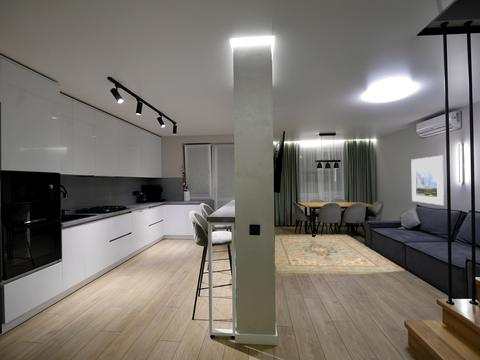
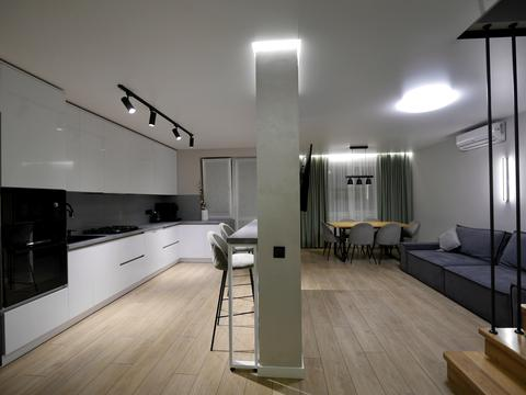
- rug [274,233,413,277]
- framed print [410,155,445,206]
